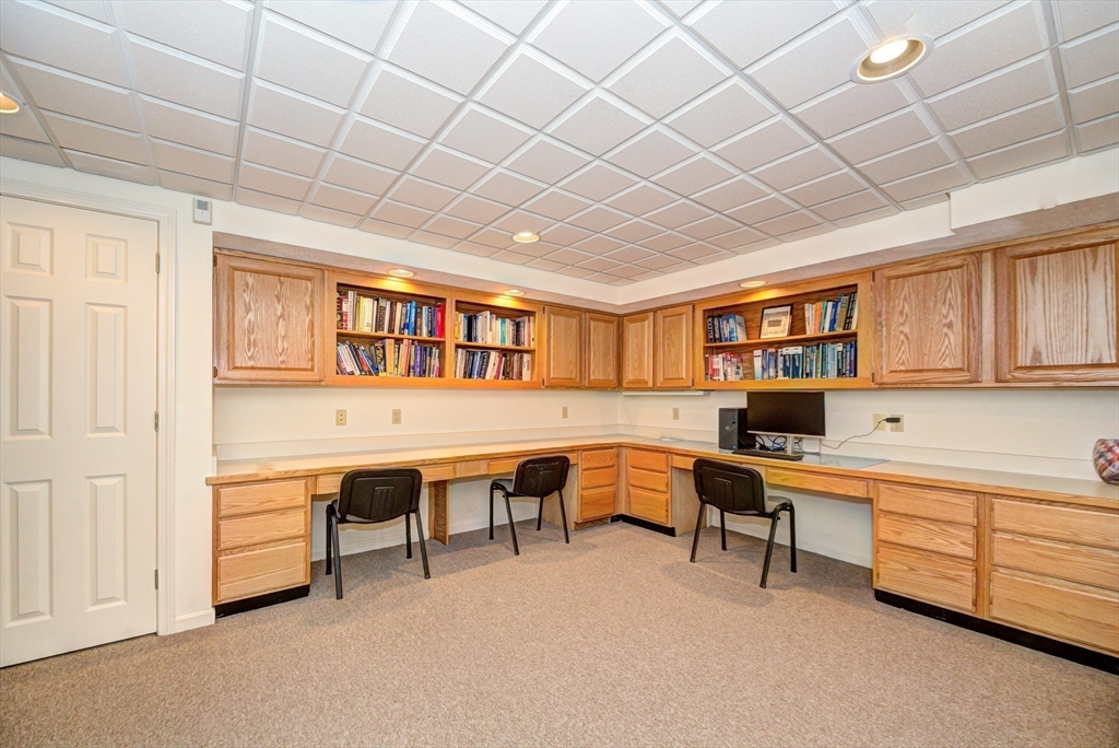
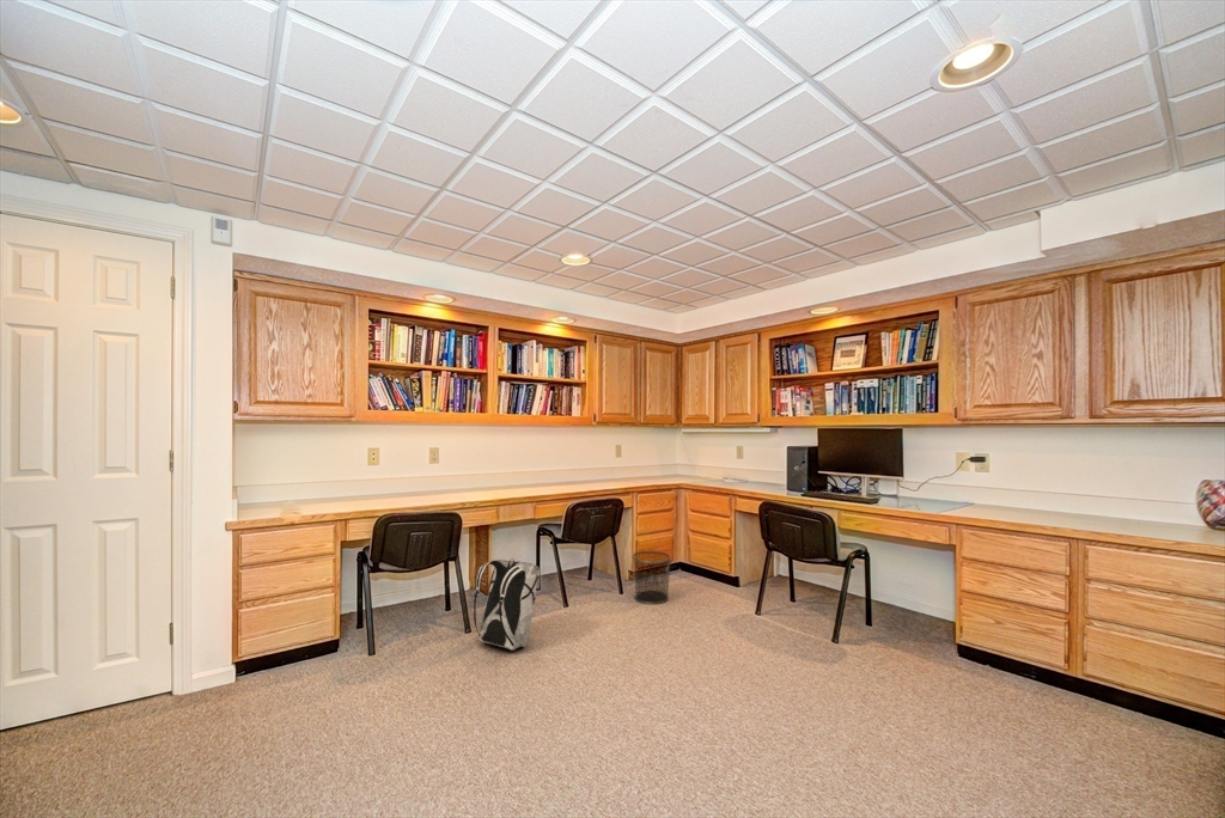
+ waste bin [630,550,672,605]
+ backpack [473,557,542,652]
